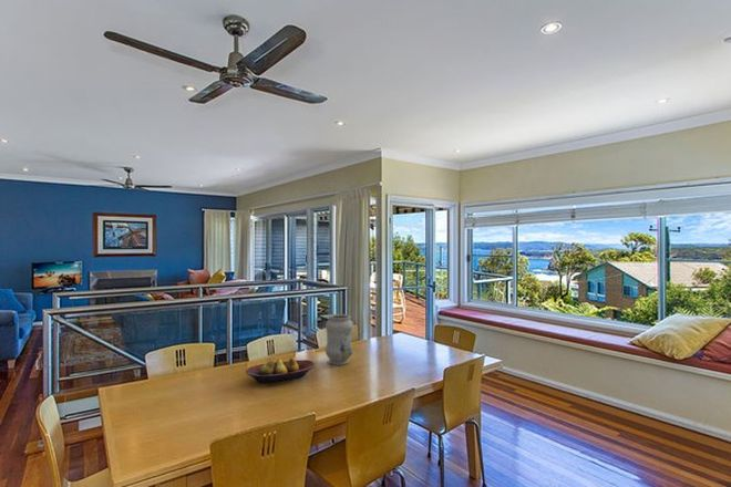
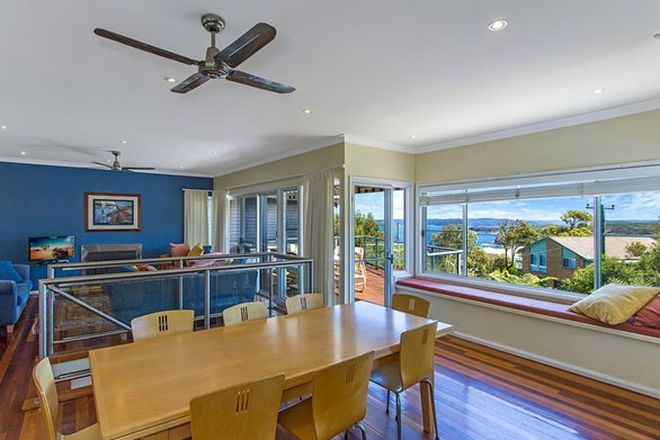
- fruit bowl [245,356,317,384]
- vase [325,313,354,366]
